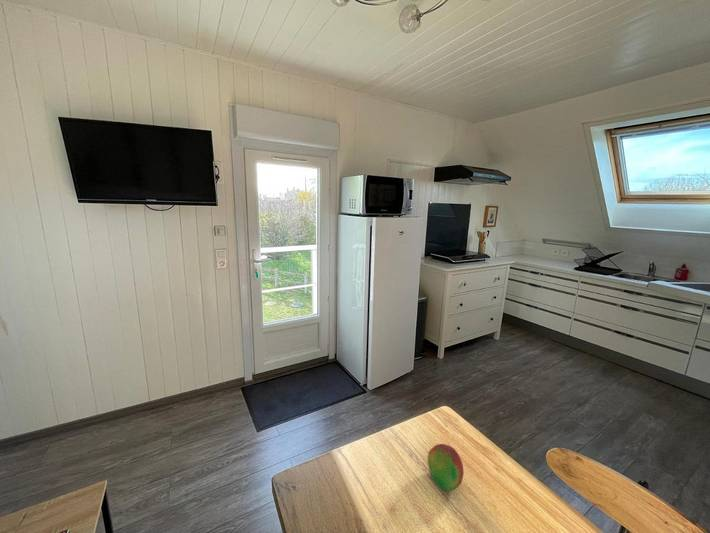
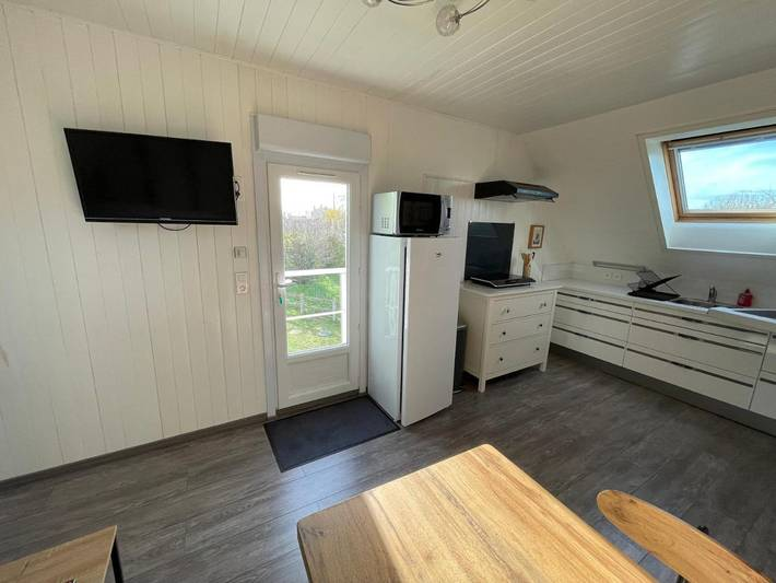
- fruit [427,443,465,492]
